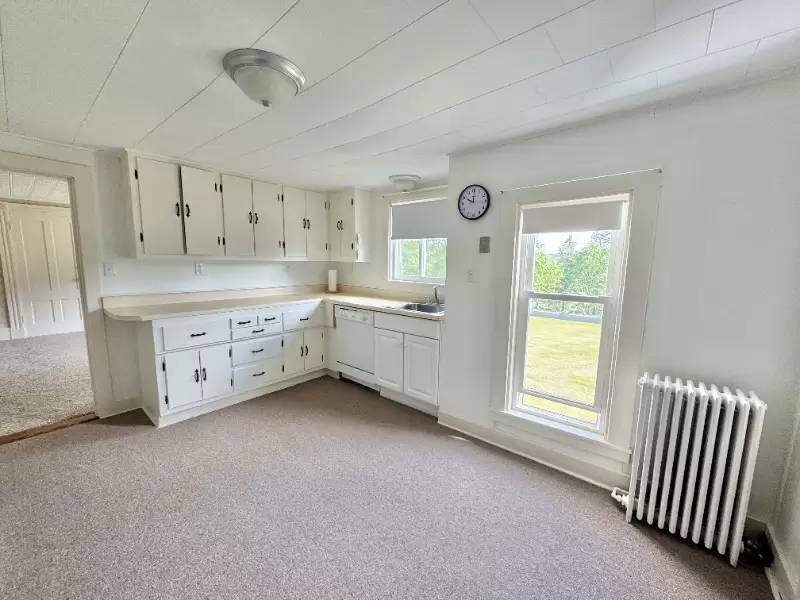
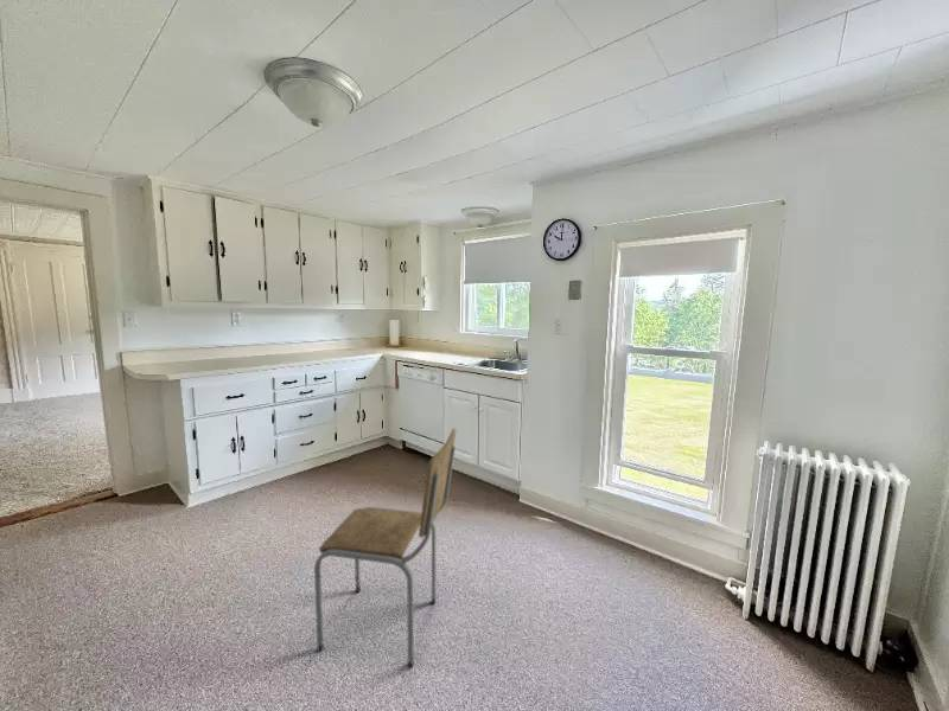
+ dining chair [313,427,458,668]
